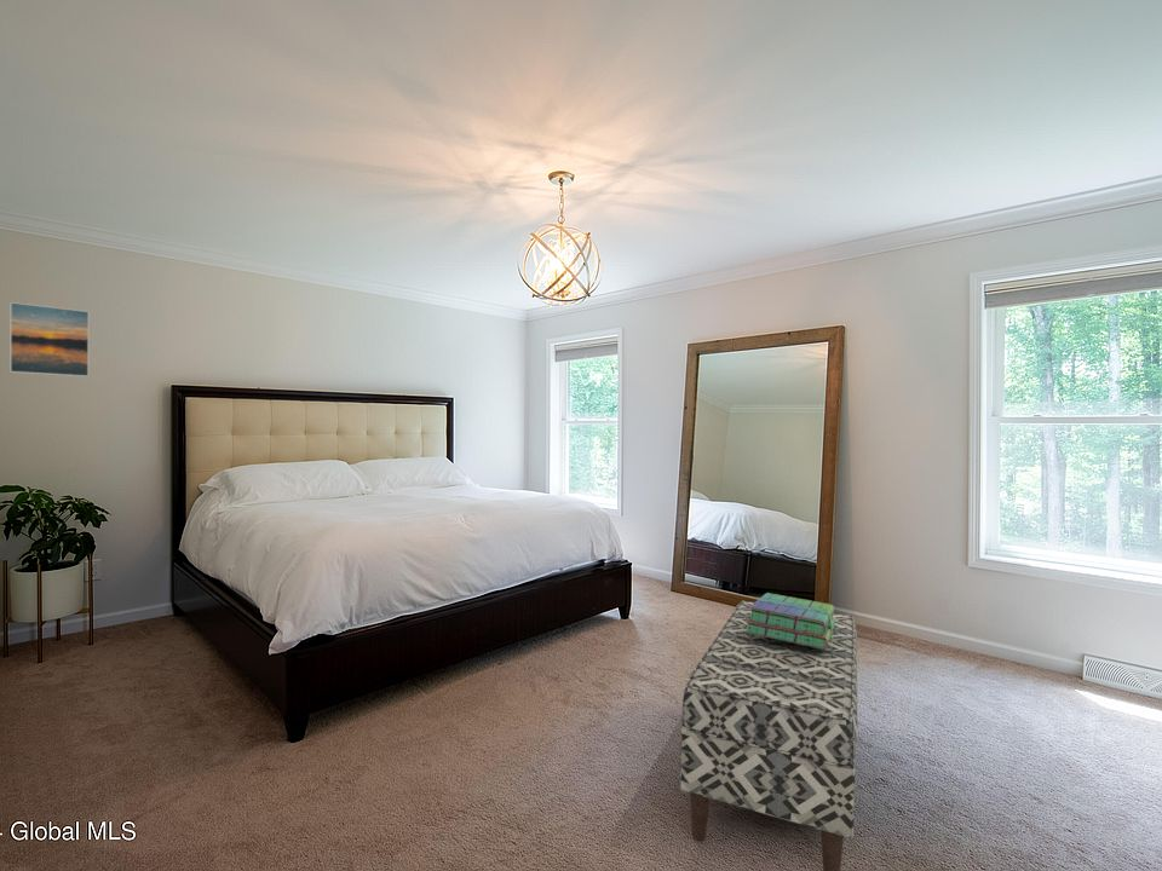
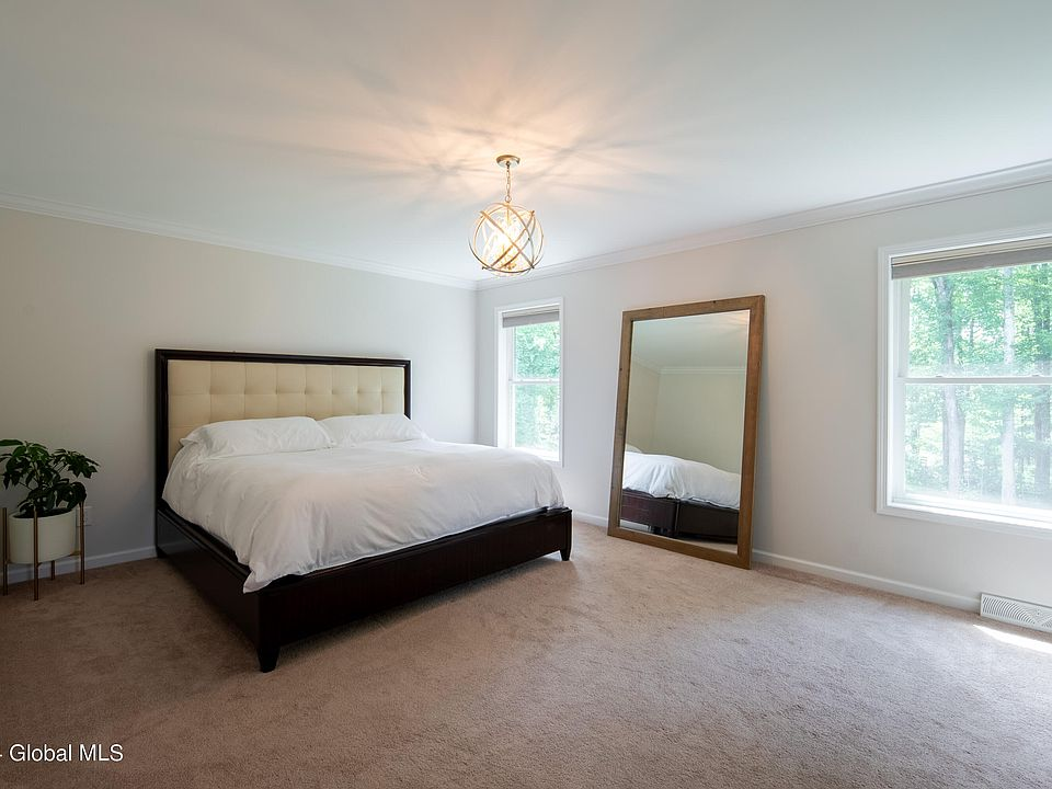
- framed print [8,301,90,377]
- stack of books [744,592,835,650]
- bench [679,600,858,871]
